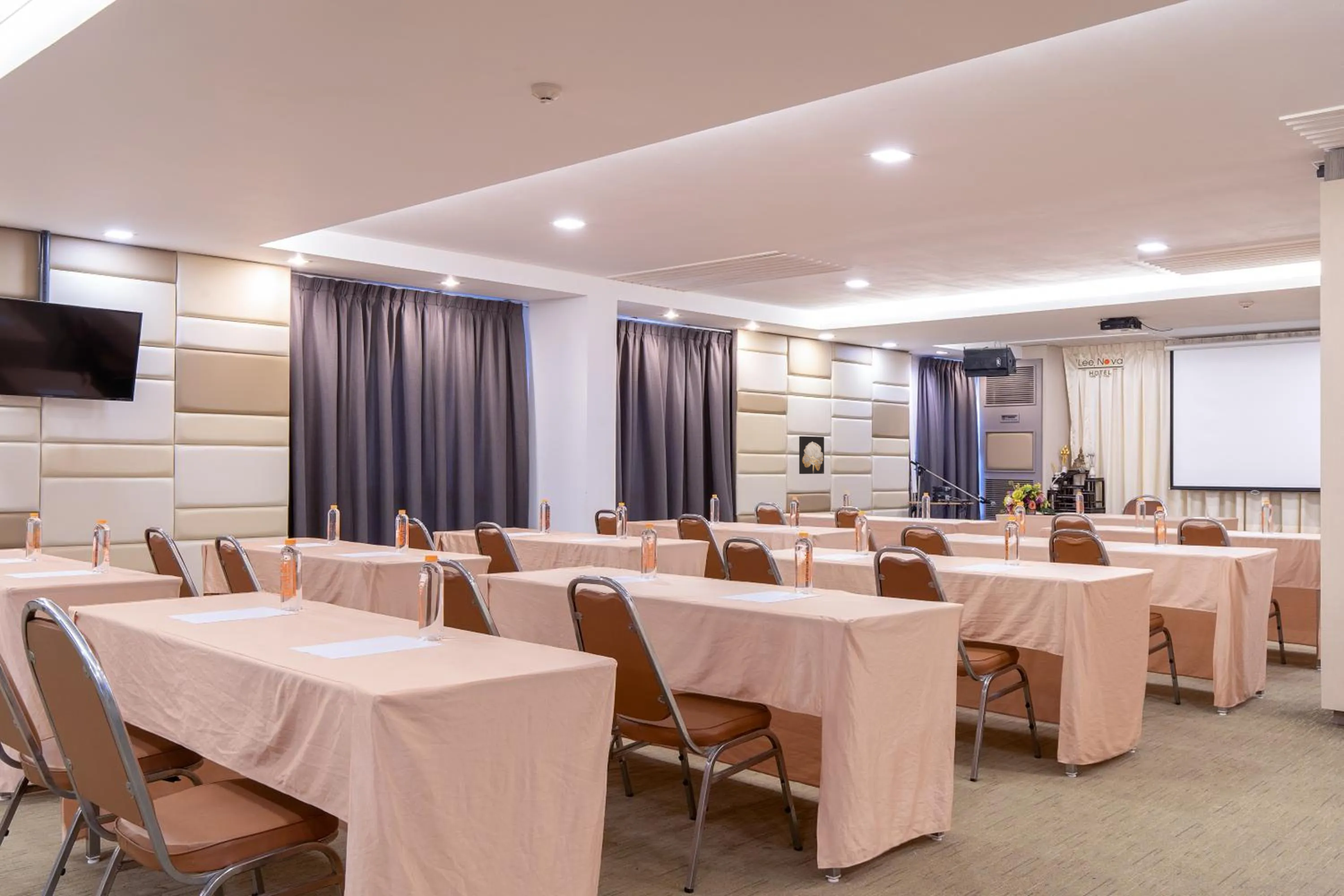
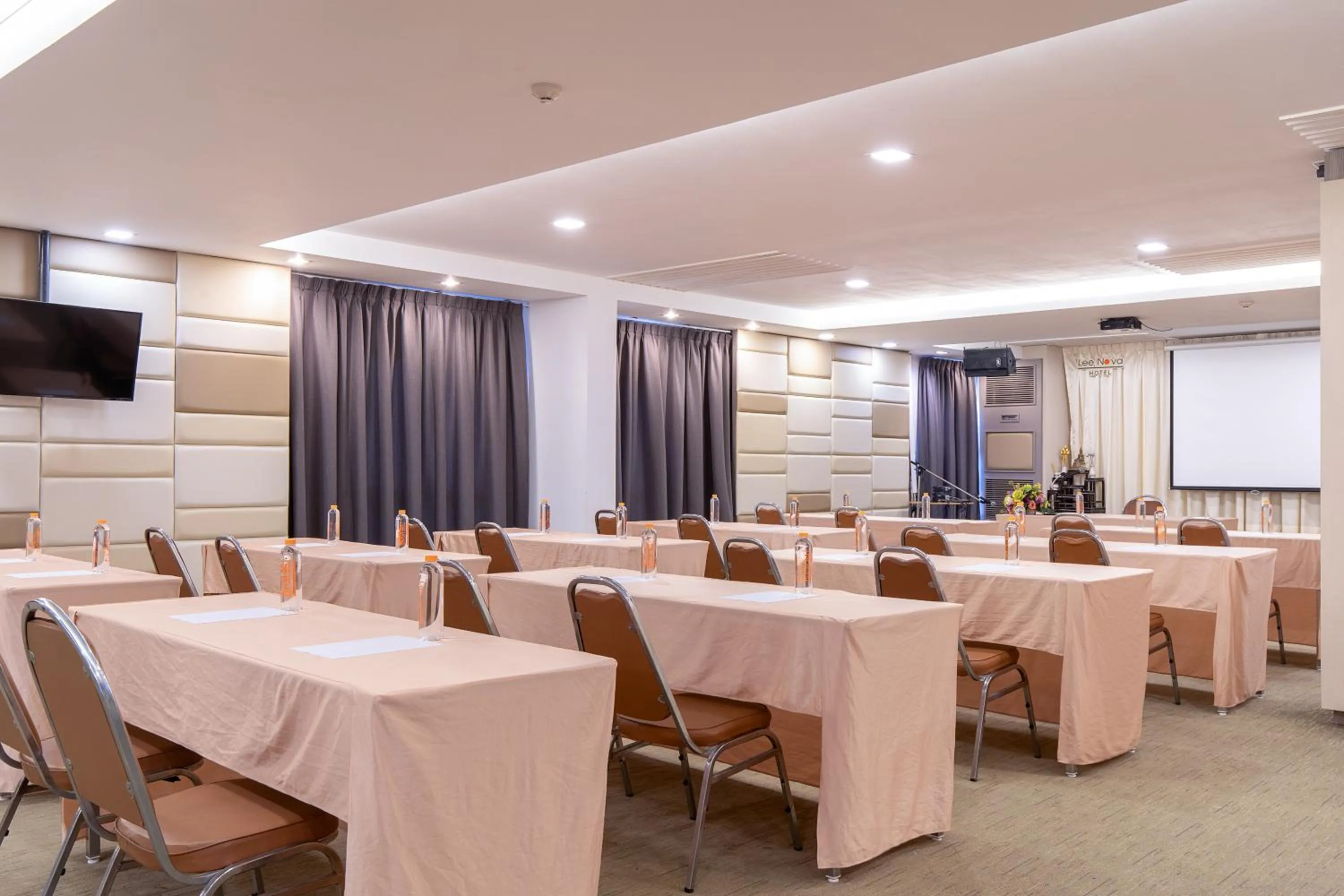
- wall art [799,436,825,474]
